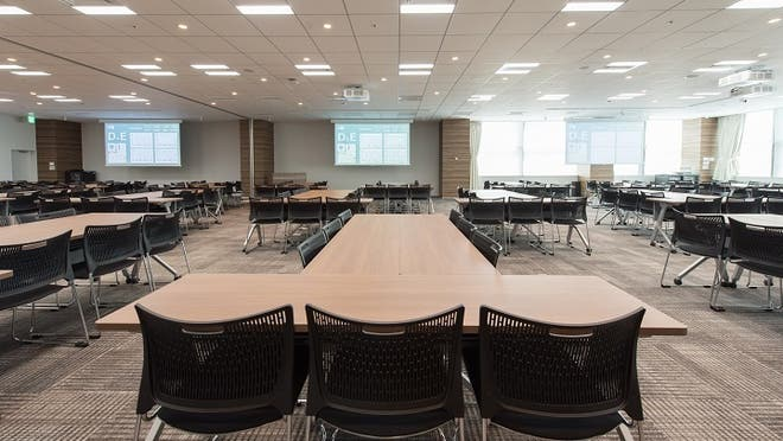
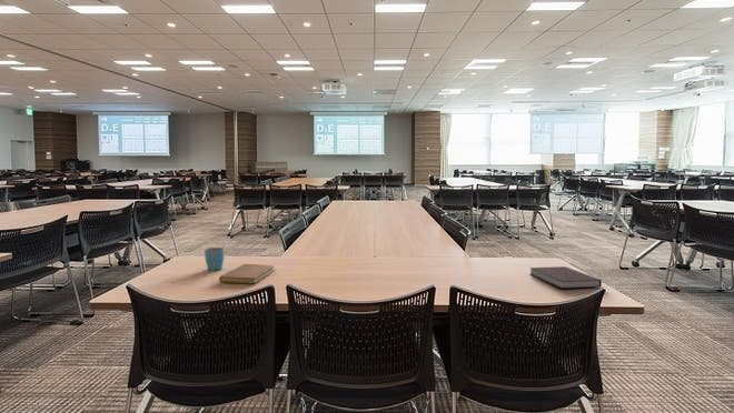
+ notebook [218,263,276,285]
+ notebook [528,265,603,290]
+ mug [204,246,226,272]
